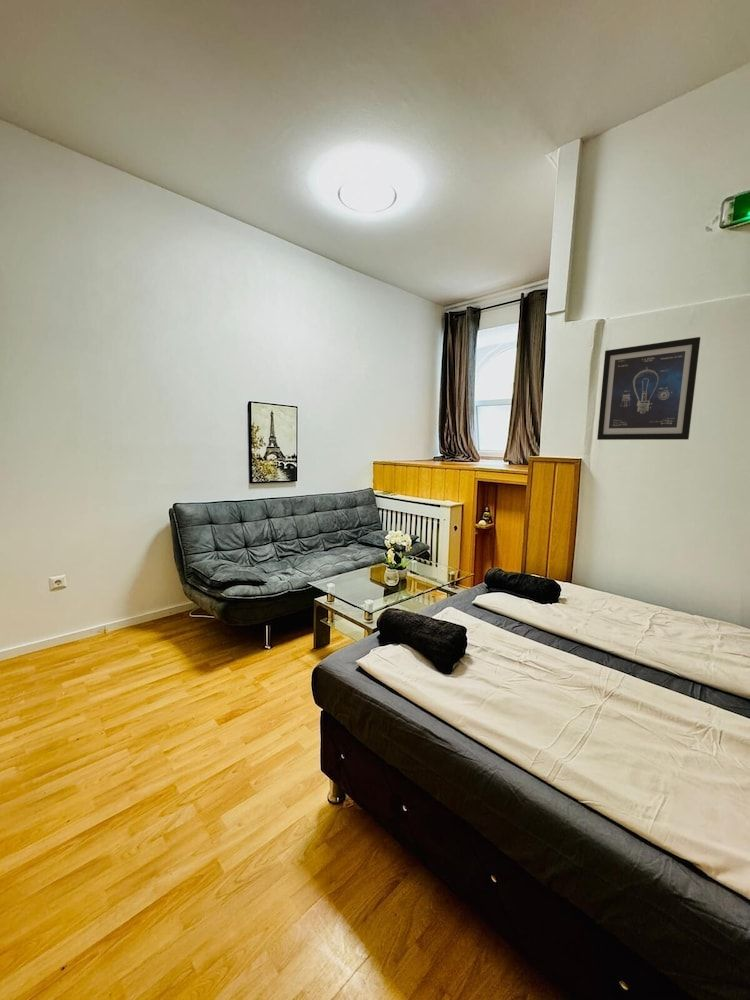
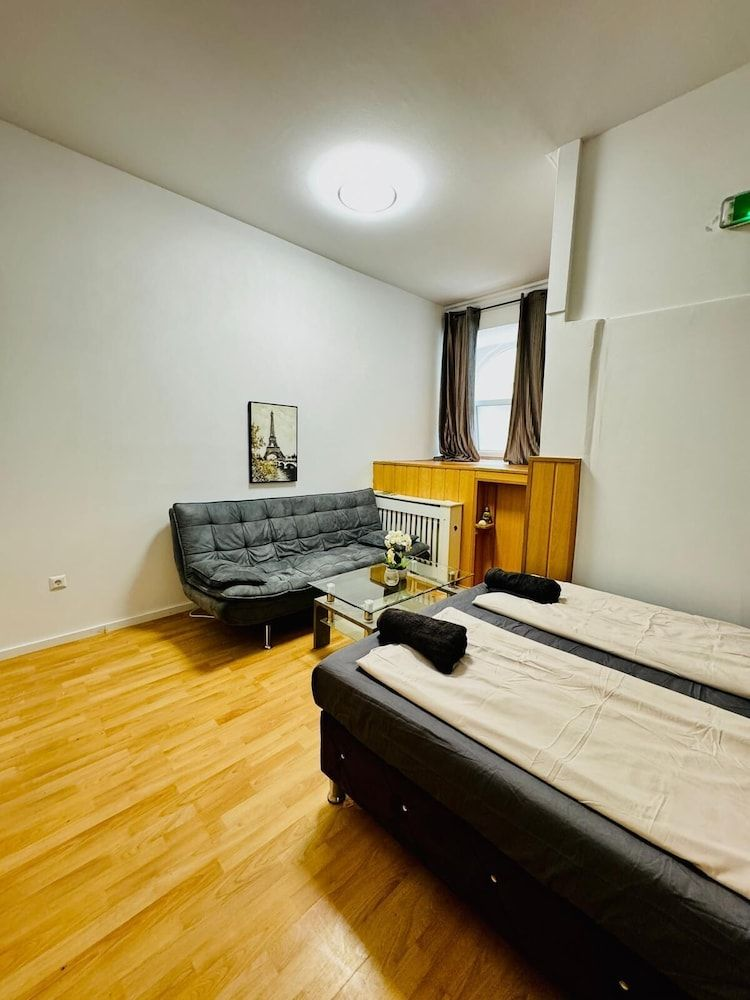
- wall art [596,336,701,441]
